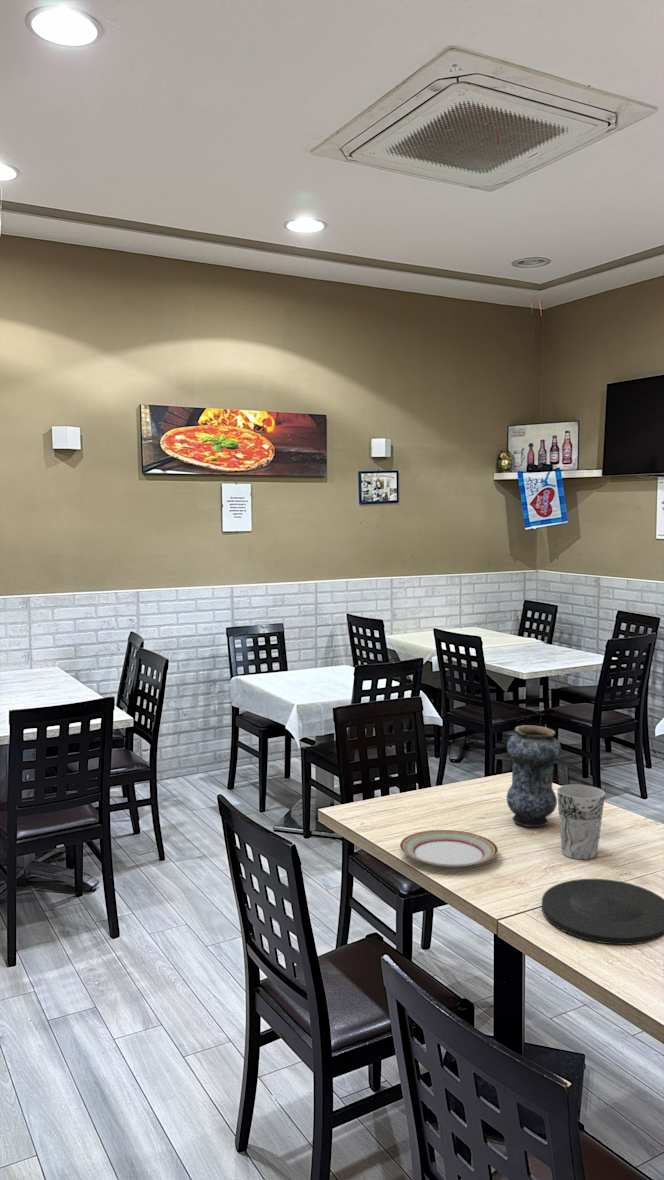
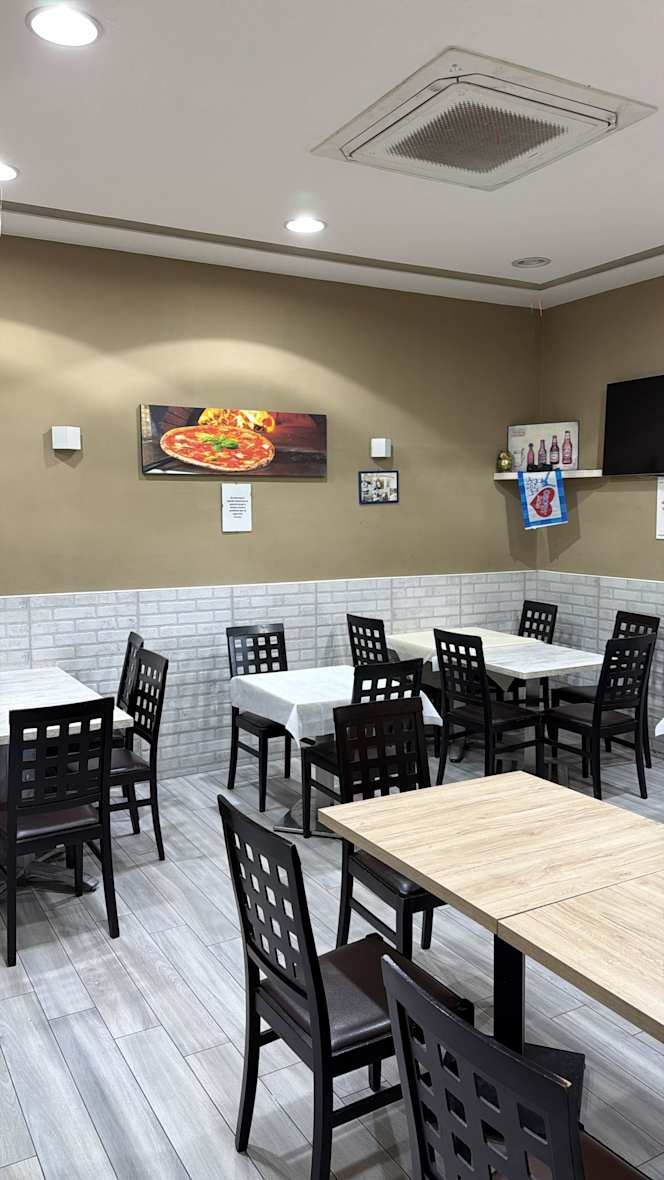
- cup [556,784,606,860]
- plate [541,878,664,946]
- vase [506,724,562,828]
- plate [399,829,499,869]
